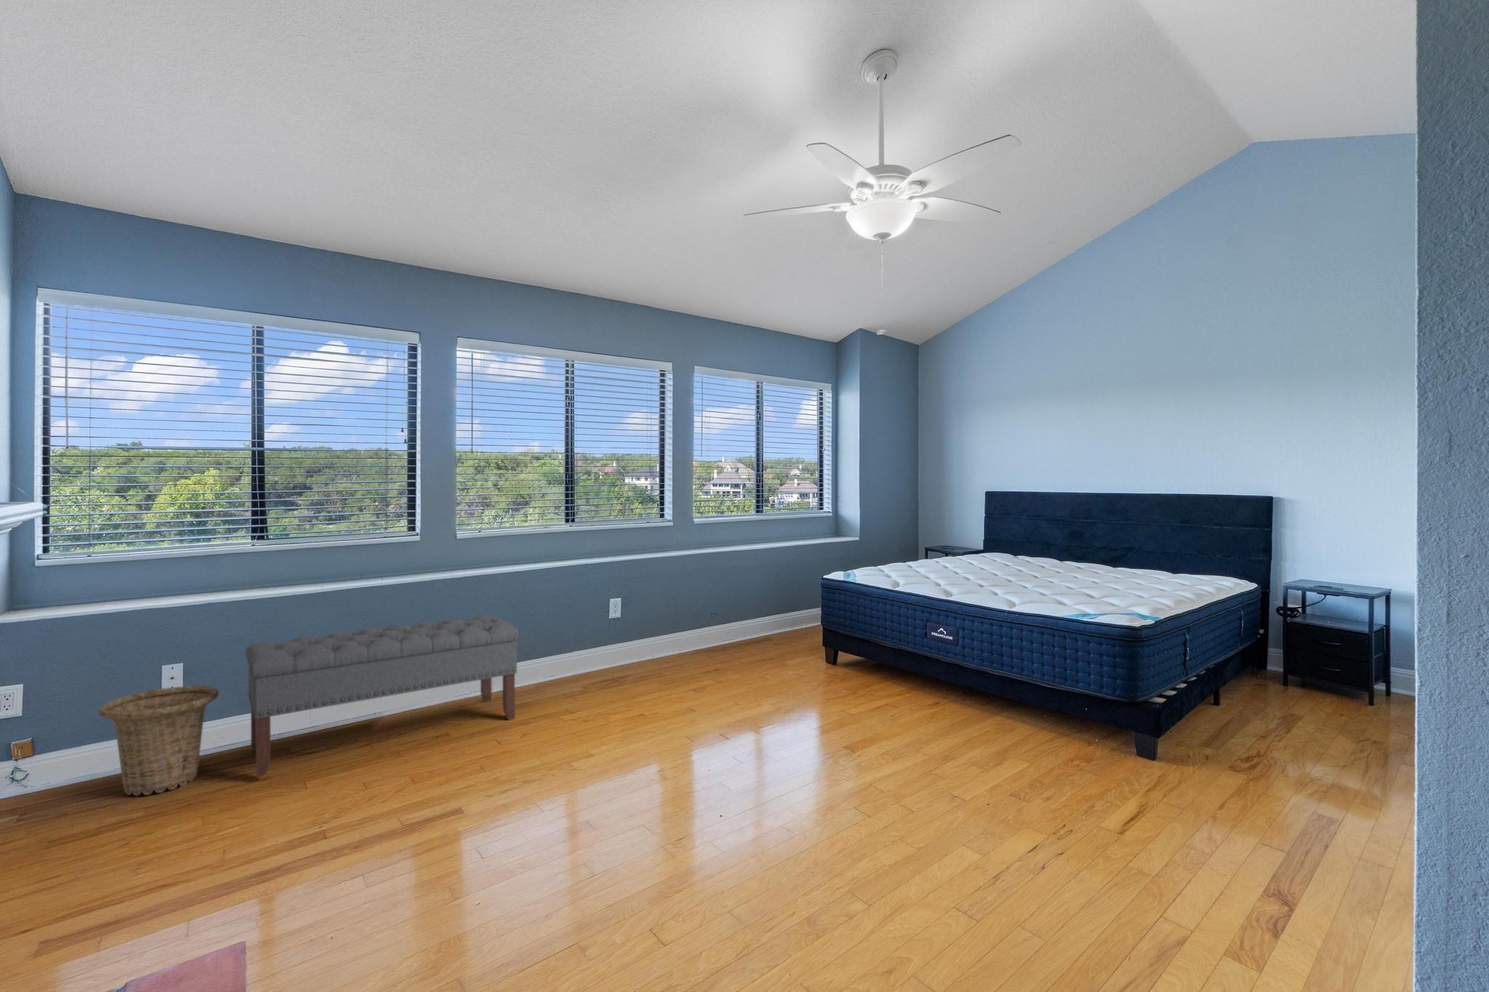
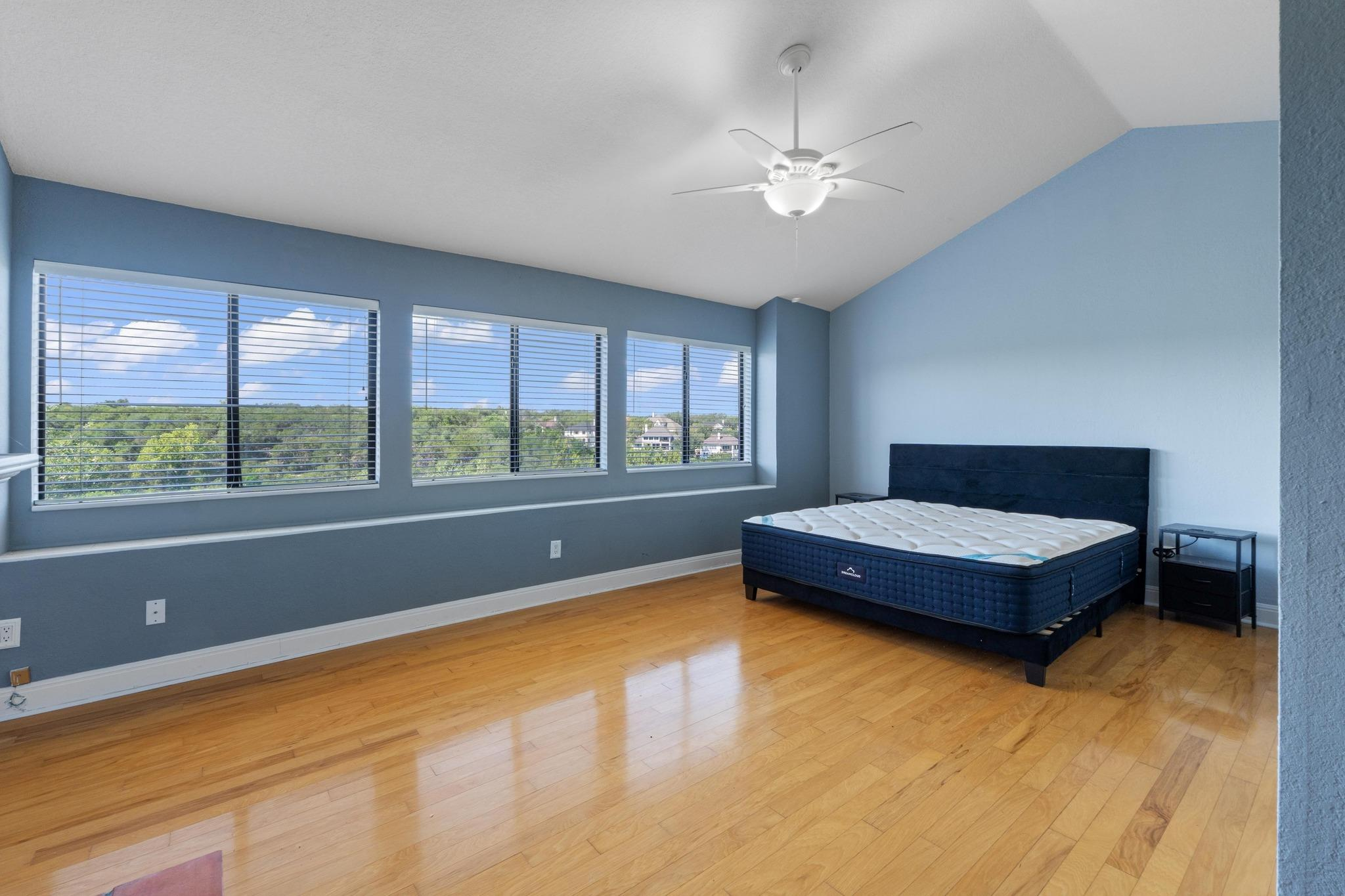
- bench [245,614,520,777]
- basket [97,685,219,796]
